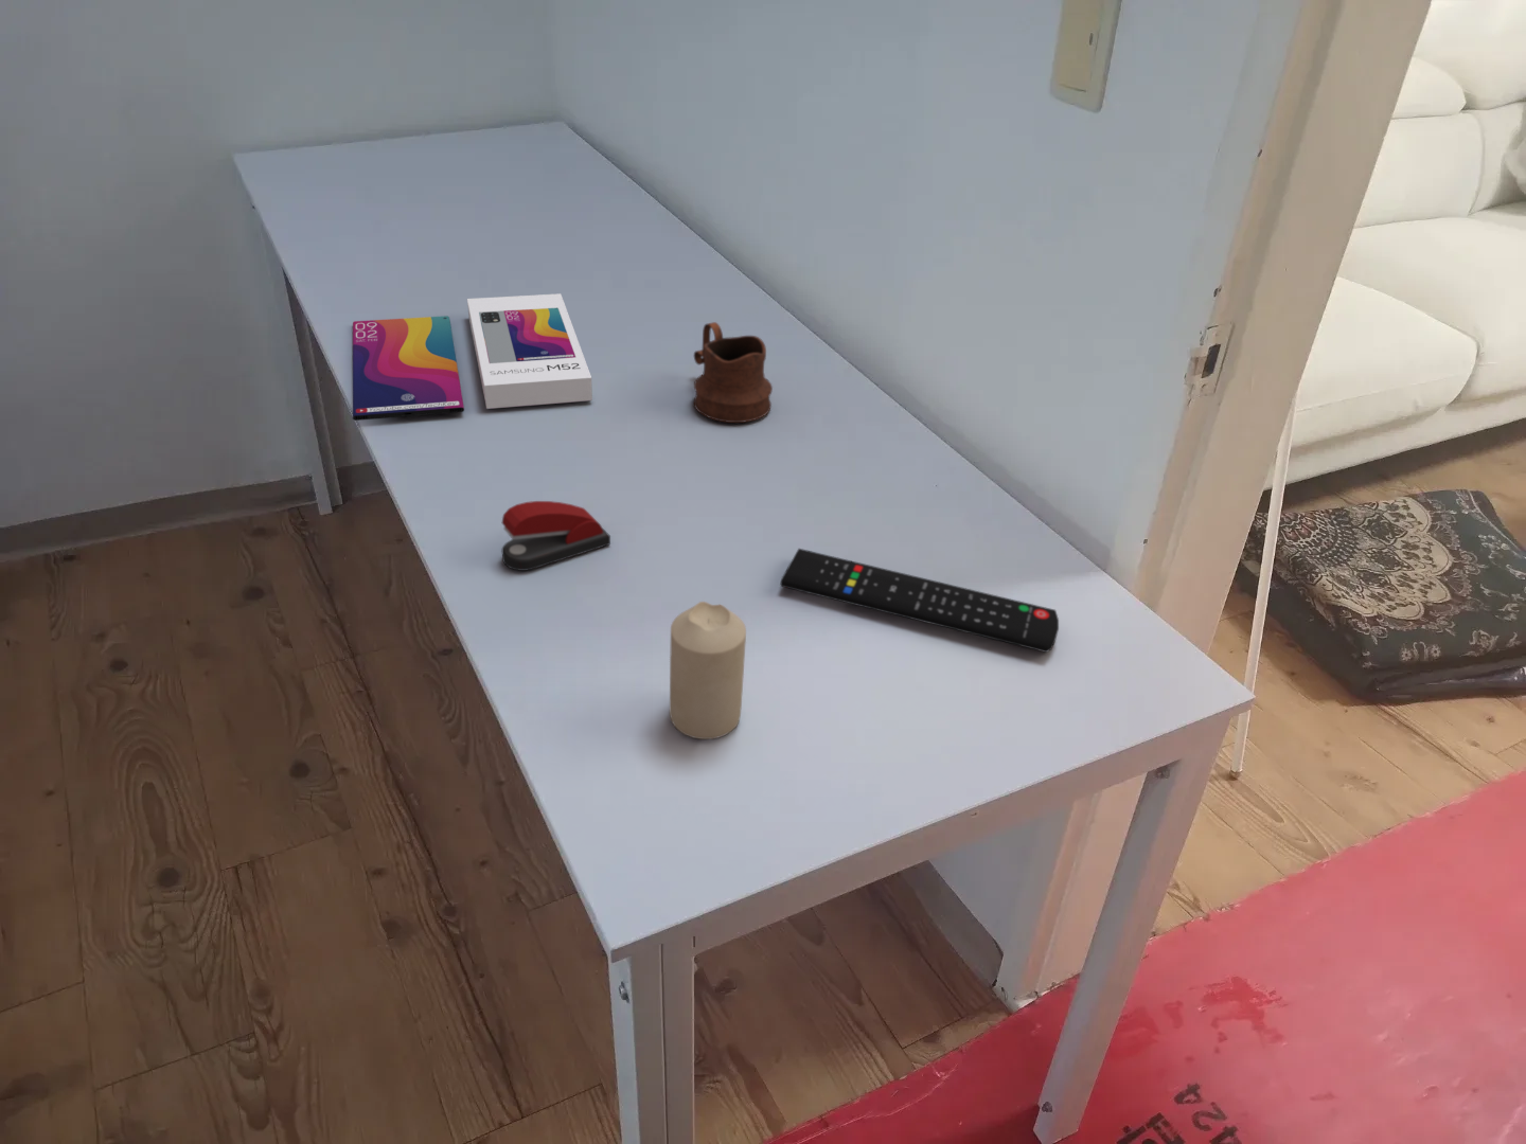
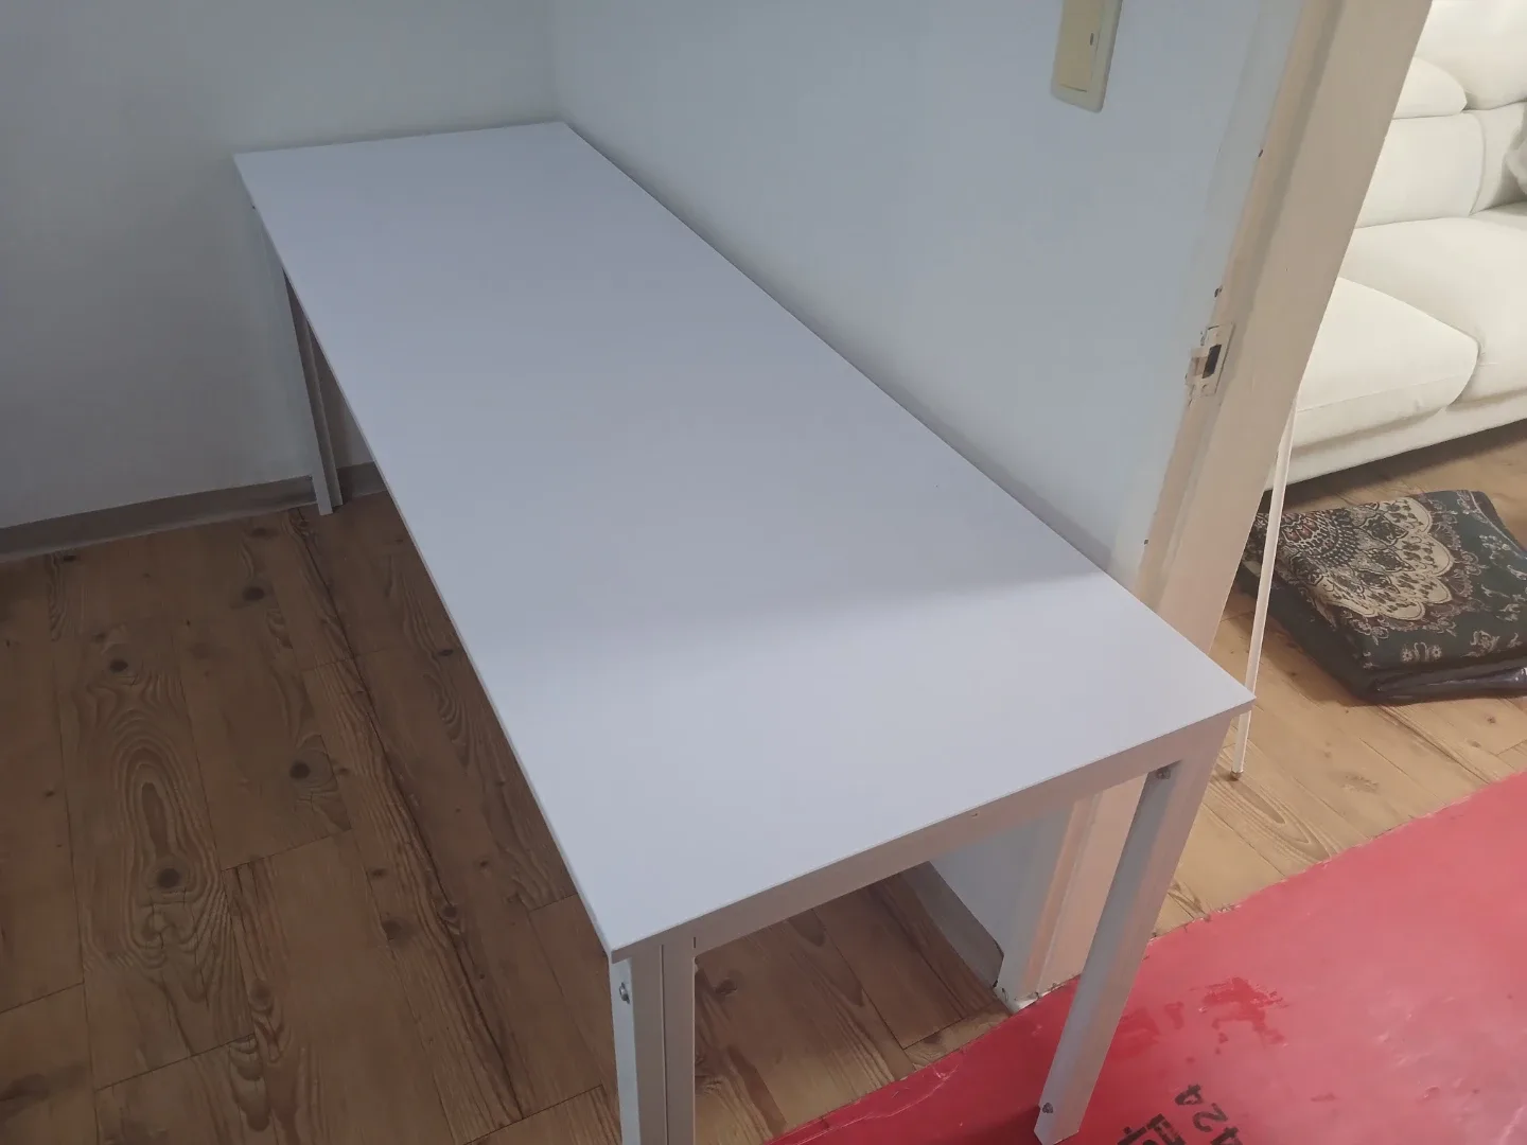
- stapler [501,500,612,572]
- remote control [779,548,1060,654]
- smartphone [352,292,594,422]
- candle [669,601,747,740]
- mug [693,321,774,424]
